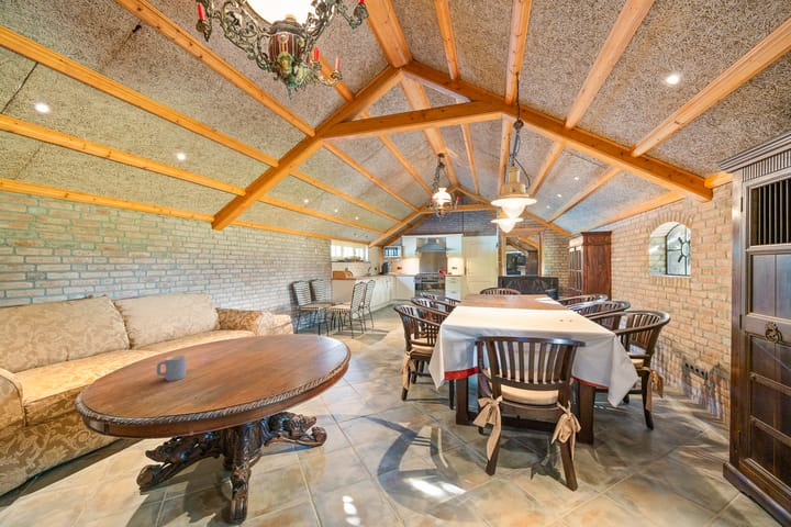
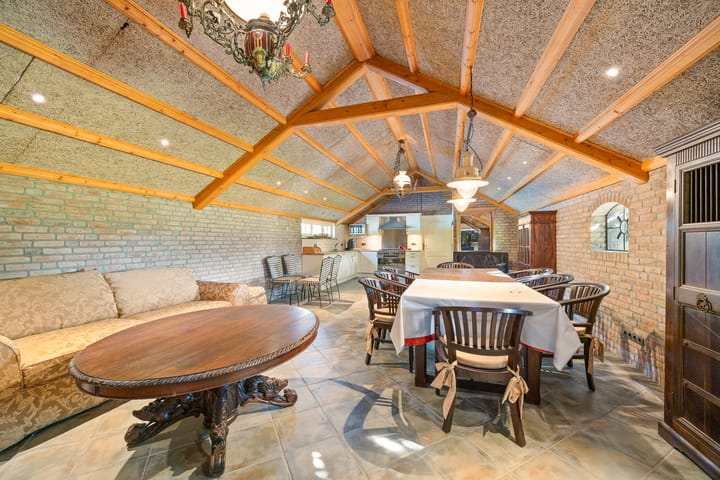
- mug [156,354,187,382]
